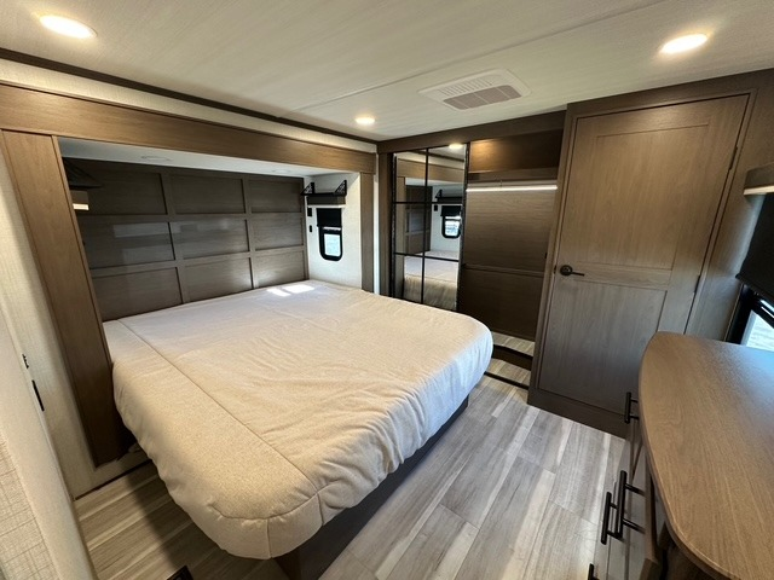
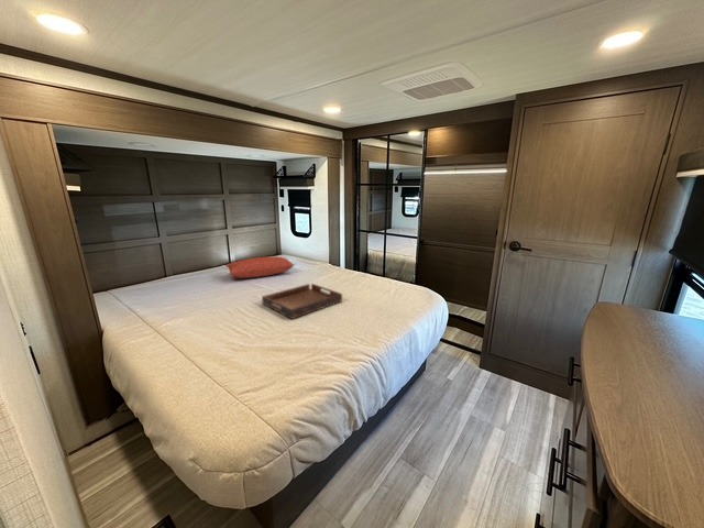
+ pillow [221,255,297,279]
+ serving tray [261,283,343,320]
